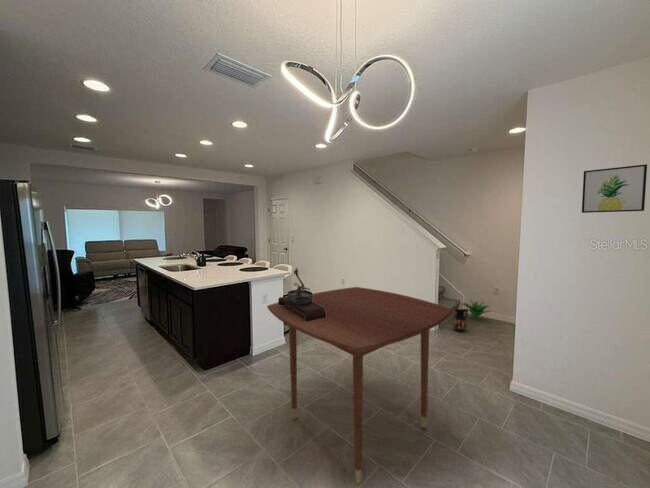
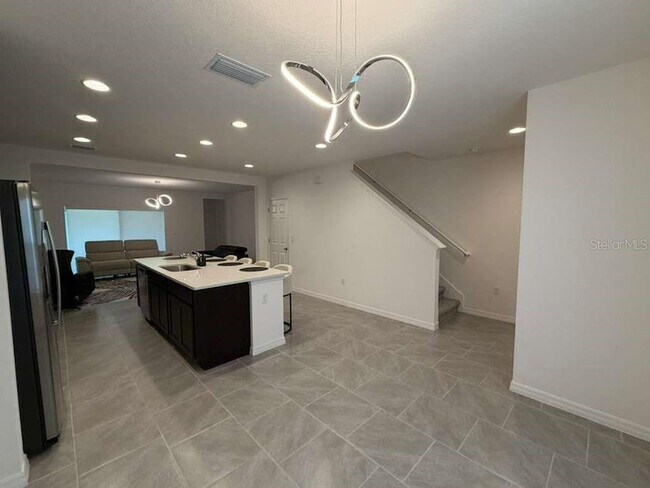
- wall art [581,163,648,214]
- decorative plant [460,299,491,319]
- dining table [266,286,454,485]
- bonsai tree [277,267,326,322]
- ceramic jug [451,308,469,333]
